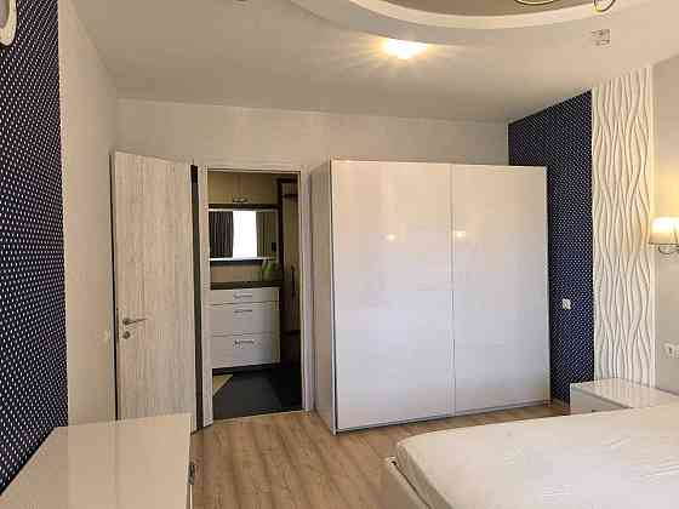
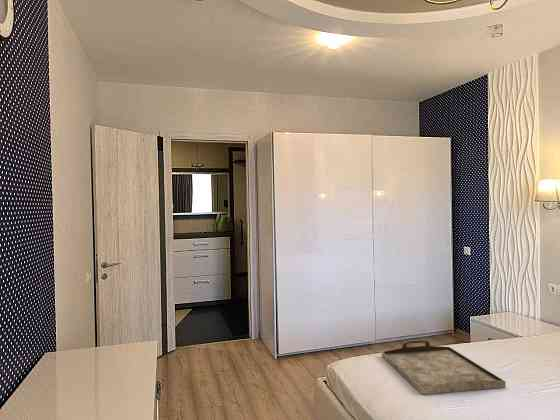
+ serving tray [381,339,507,395]
